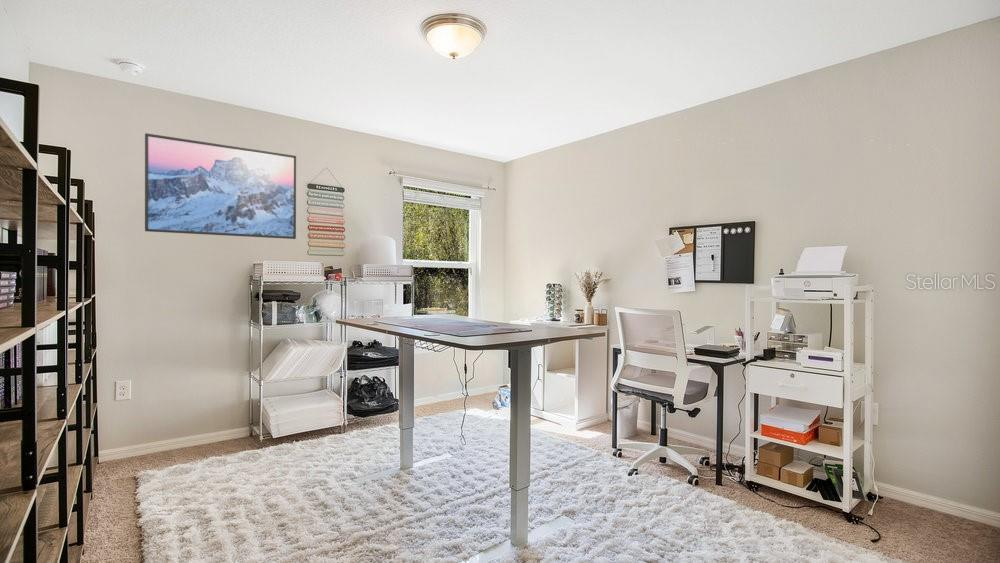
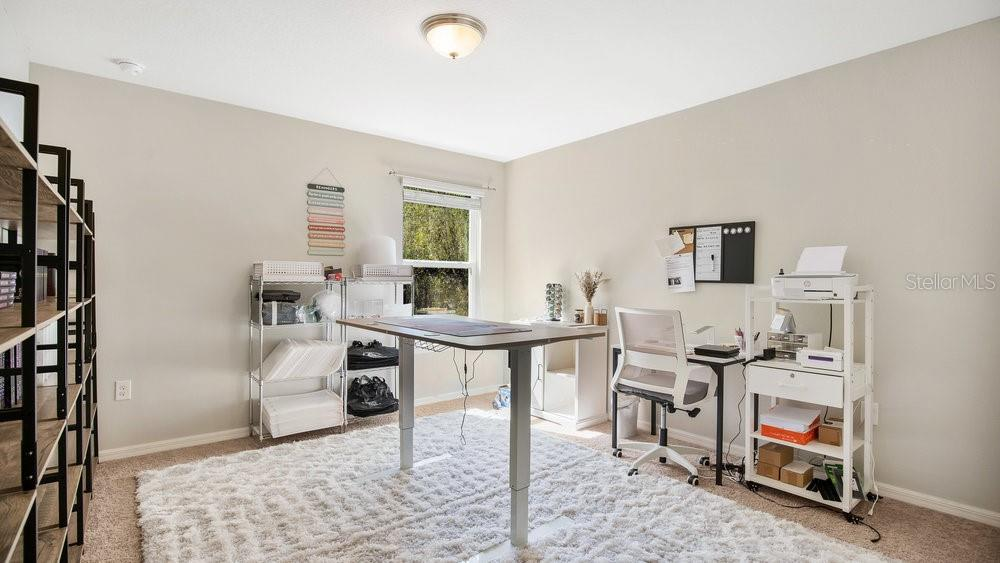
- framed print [144,132,297,240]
